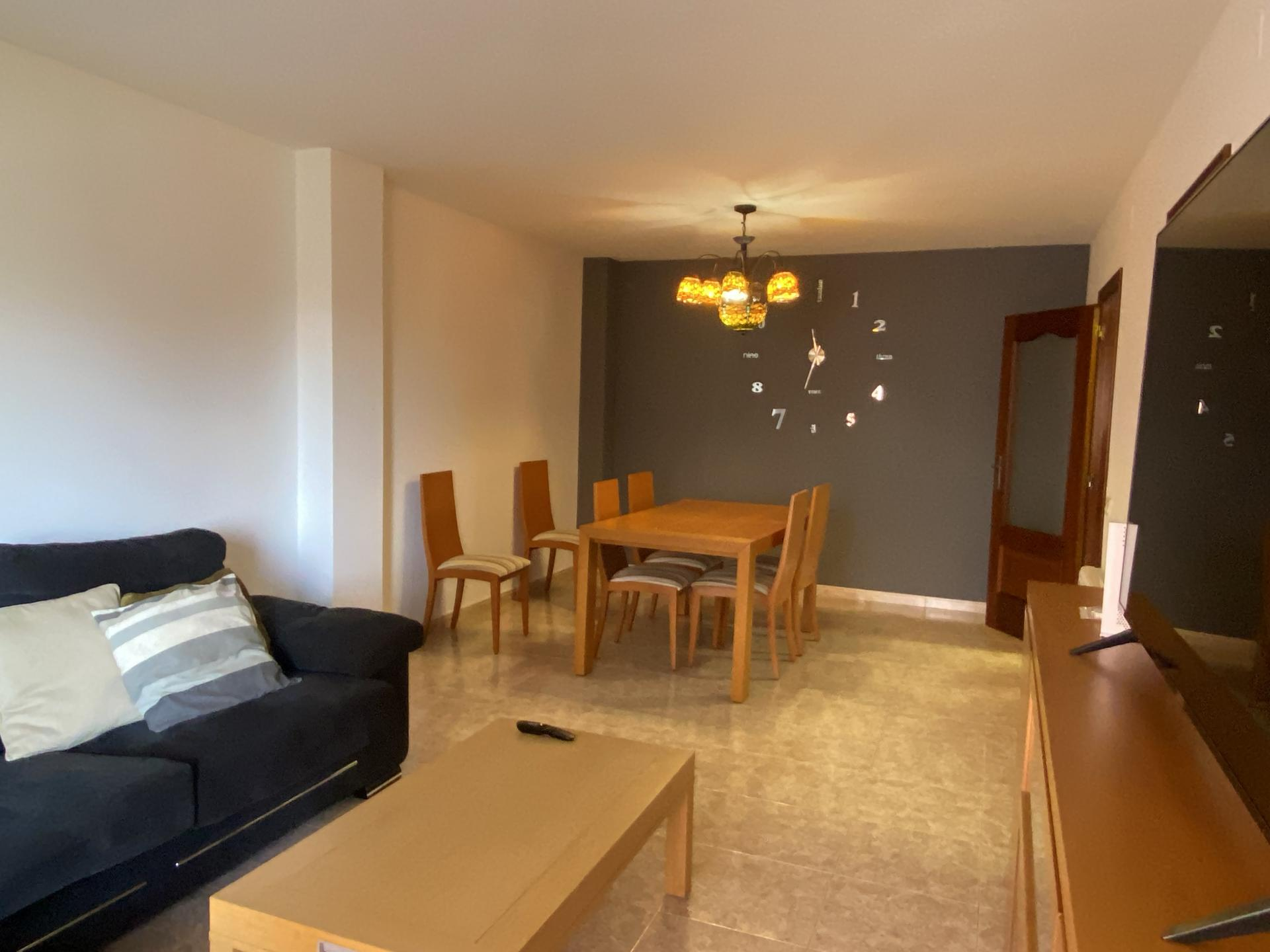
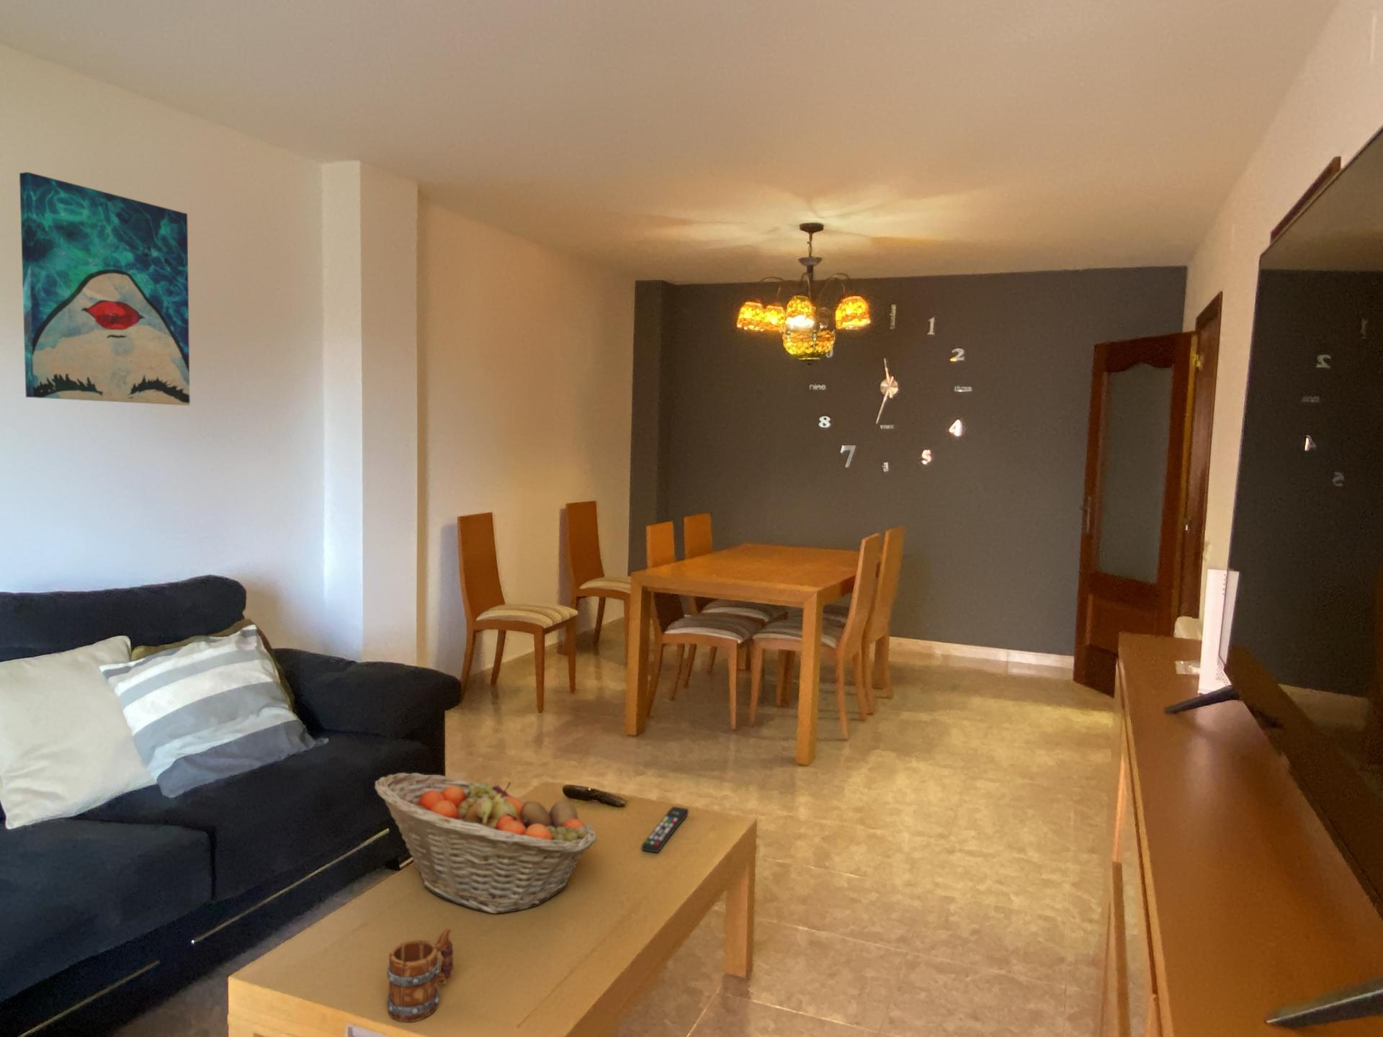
+ mug [387,927,454,1023]
+ remote control [640,806,689,853]
+ wall art [19,171,191,406]
+ fruit basket [374,772,598,915]
